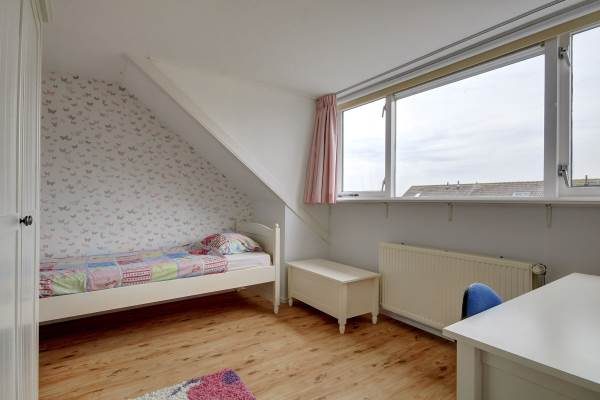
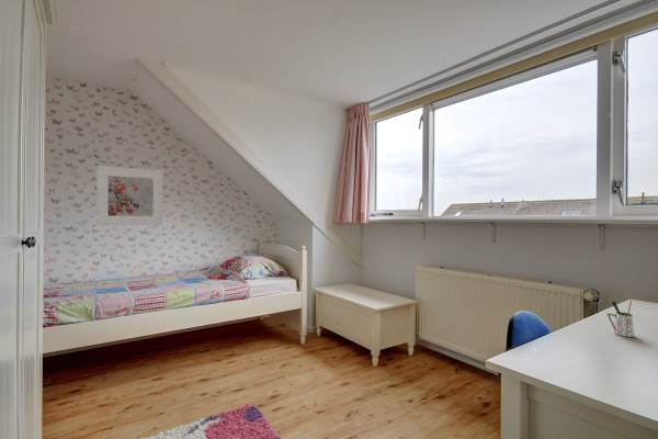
+ pen holder [605,299,635,338]
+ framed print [95,165,164,226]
